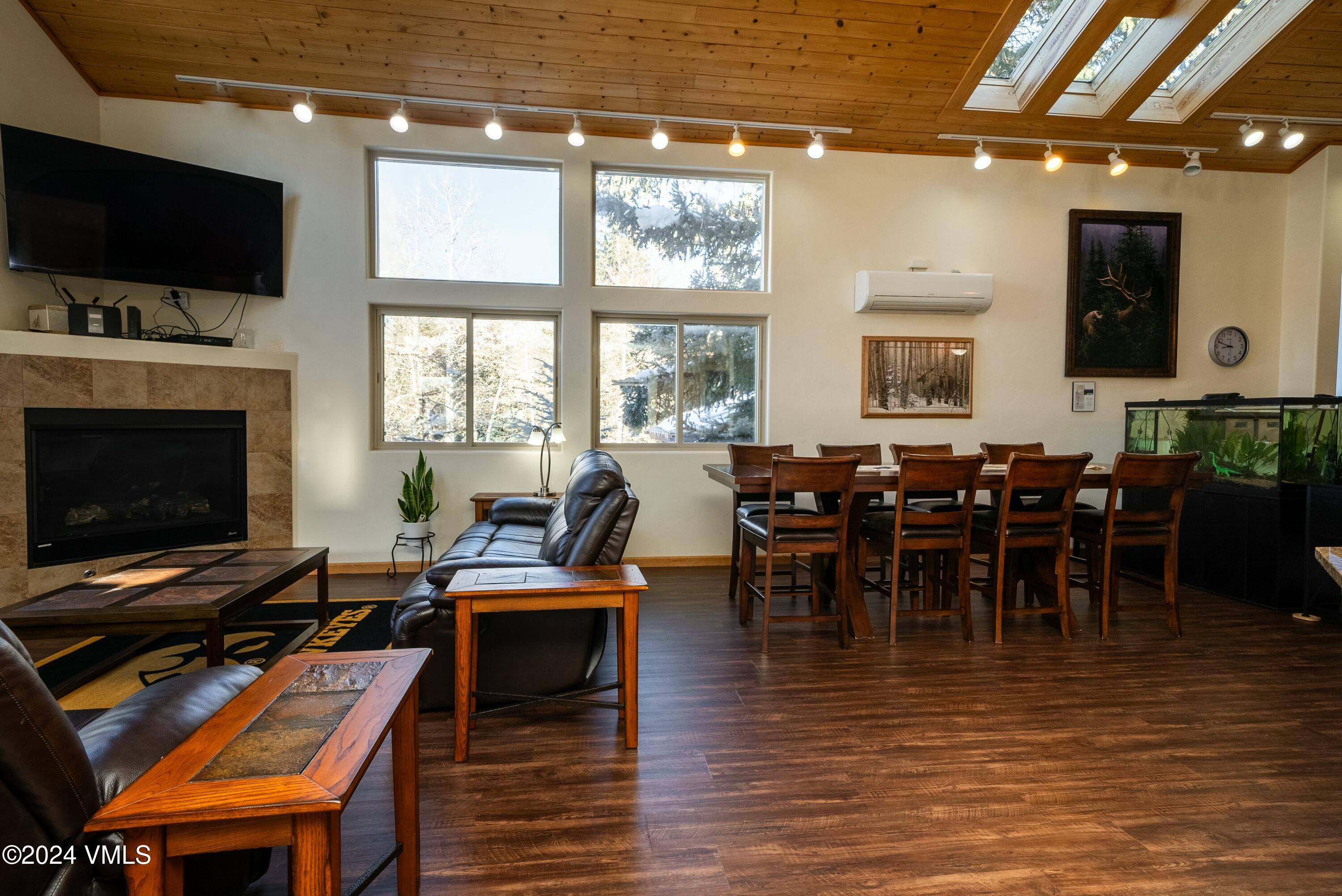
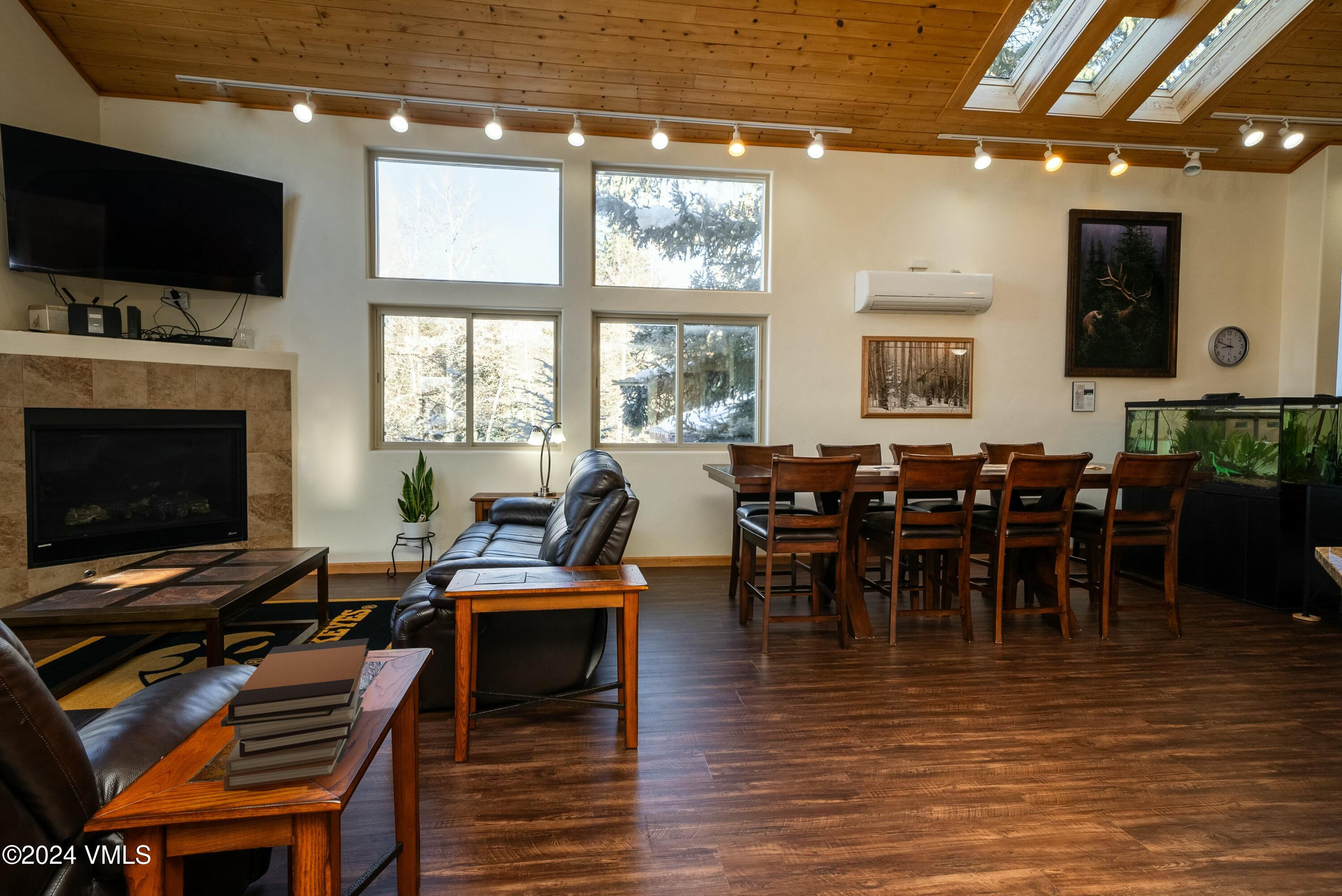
+ book stack [221,637,369,791]
